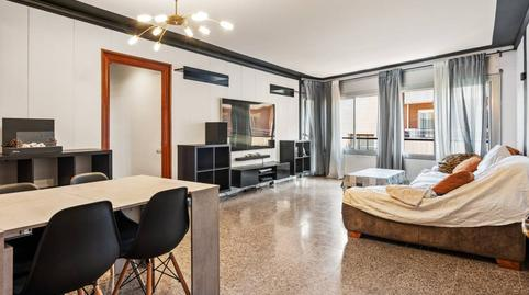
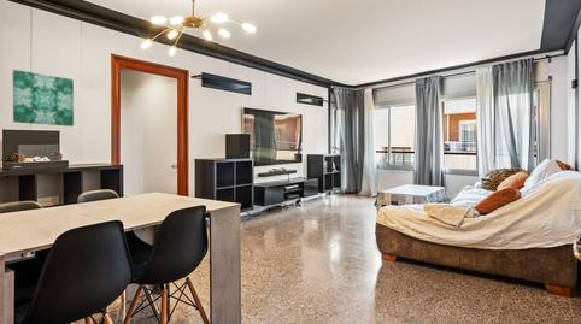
+ wall art [12,69,75,128]
